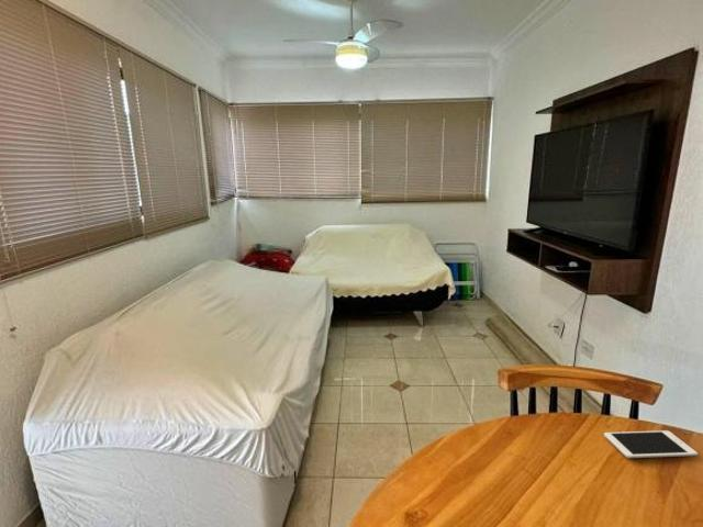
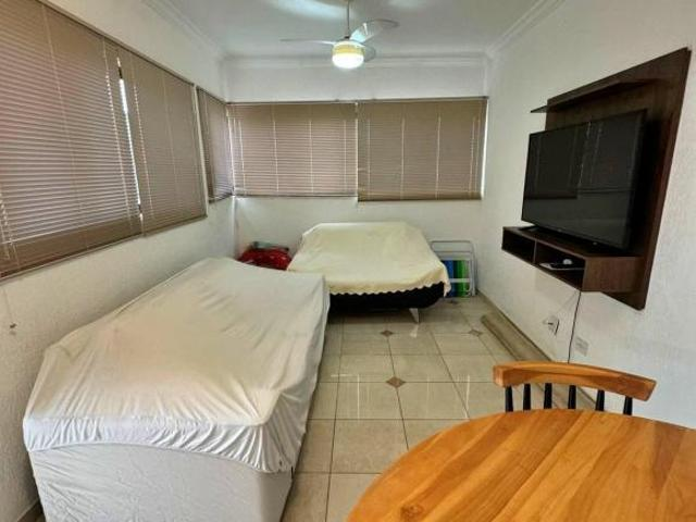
- cell phone [603,429,699,459]
